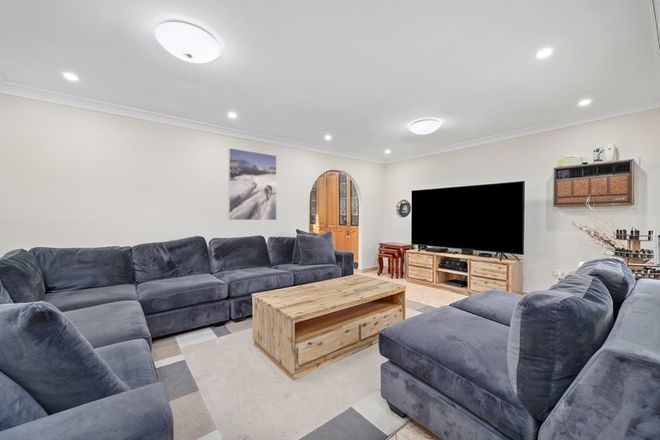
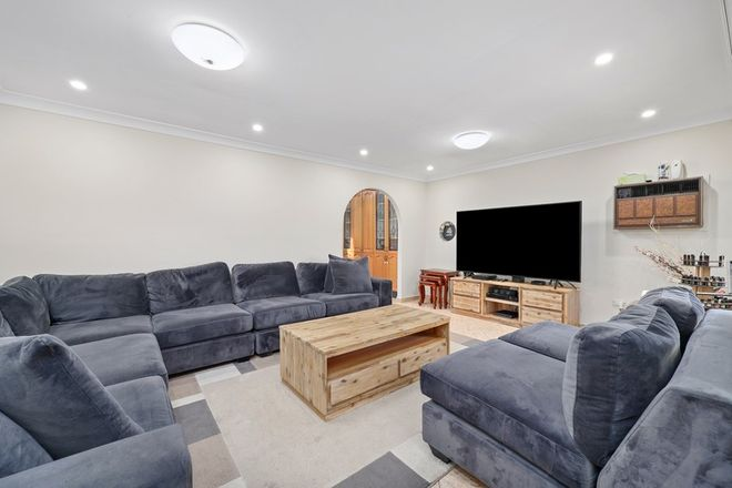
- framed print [227,147,278,221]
